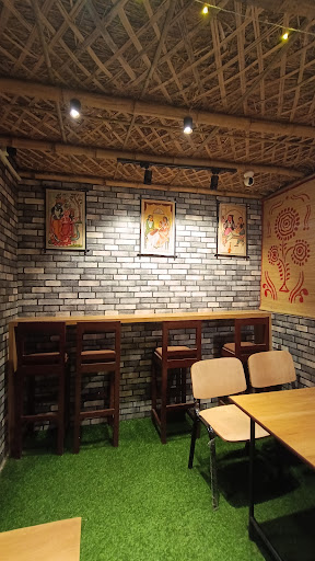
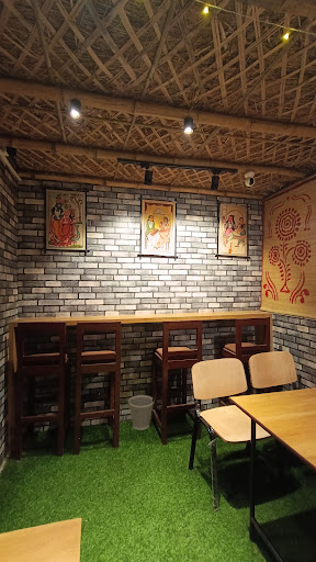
+ wastebasket [127,394,155,431]
